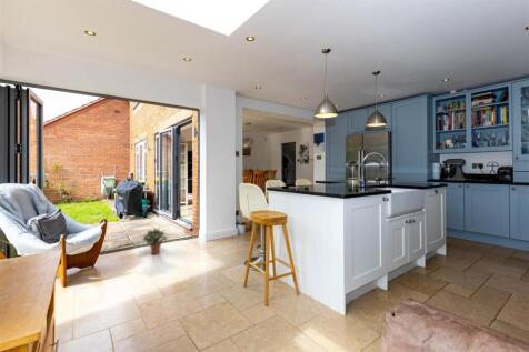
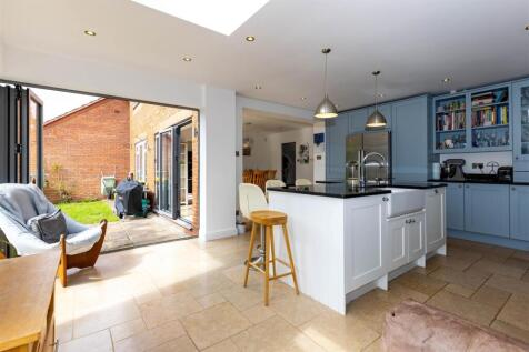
- potted plant [142,227,171,255]
